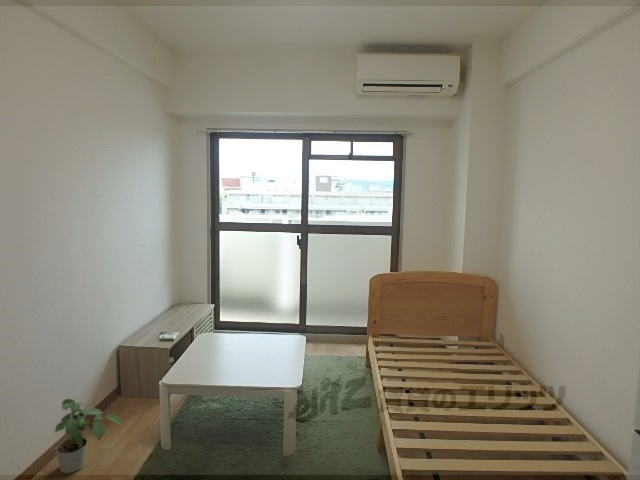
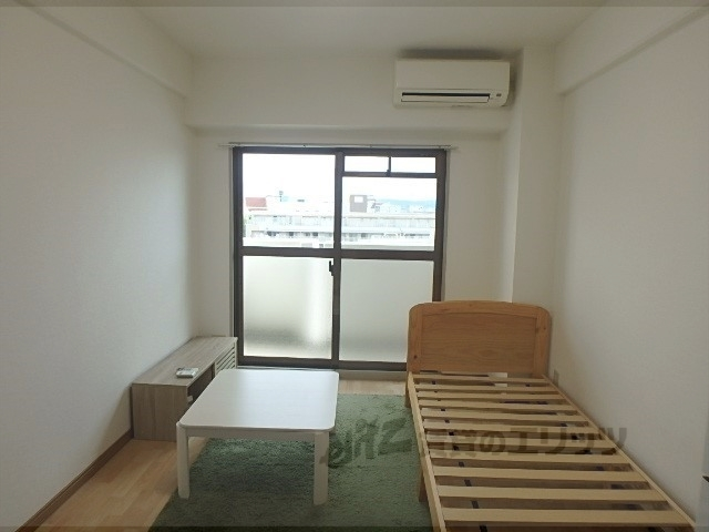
- potted plant [54,398,124,474]
